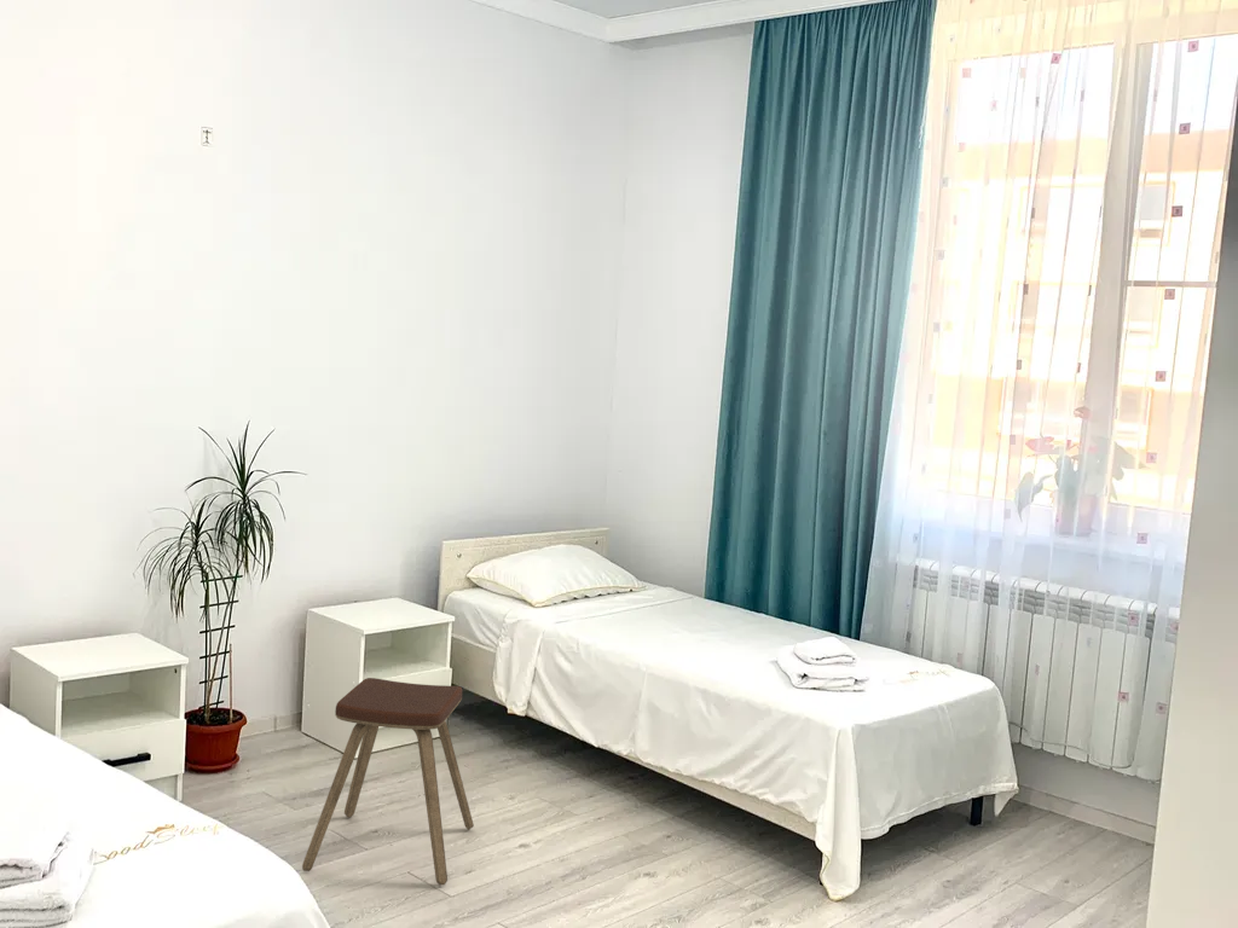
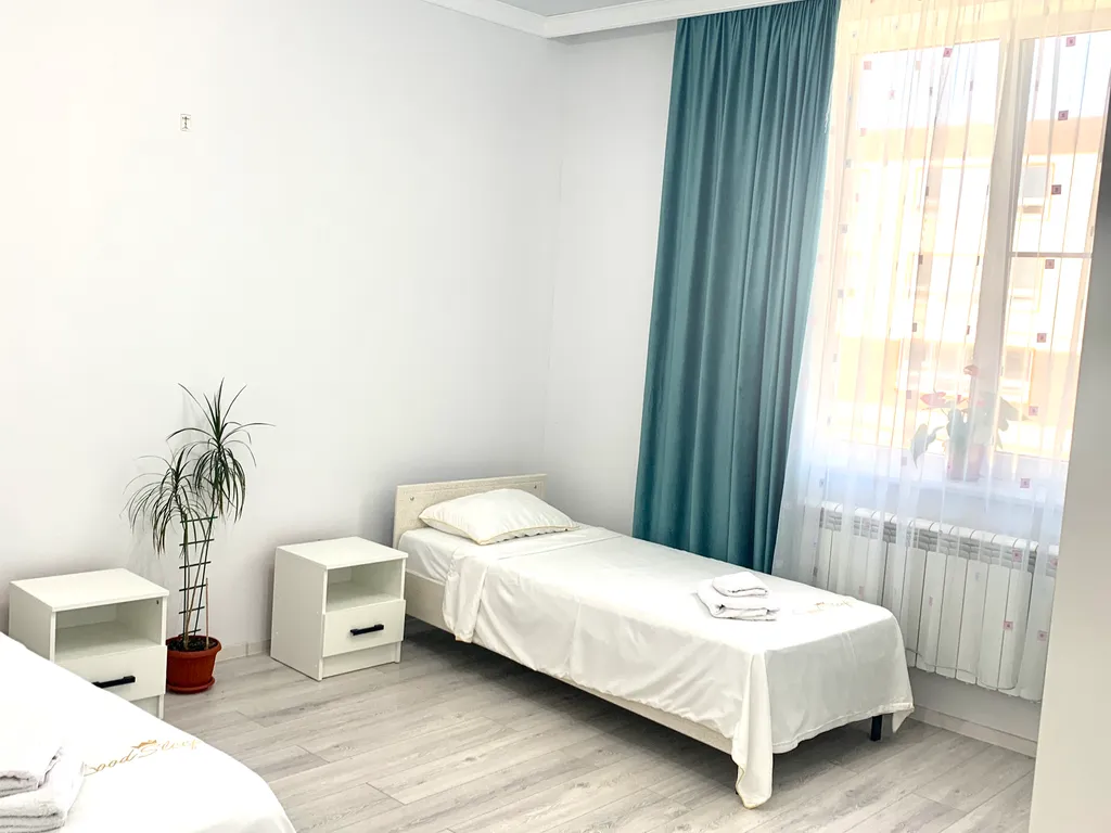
- music stool [301,677,475,886]
